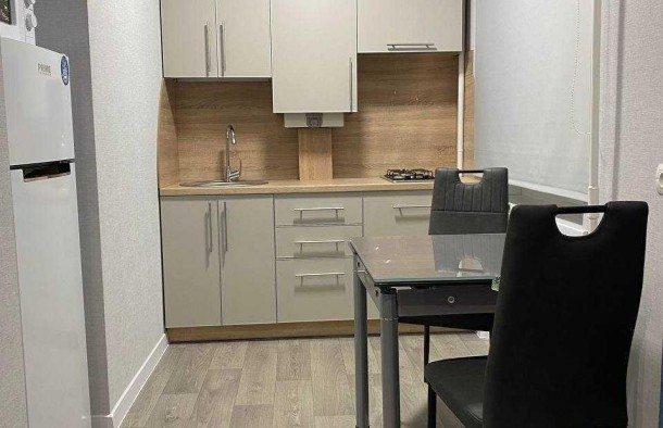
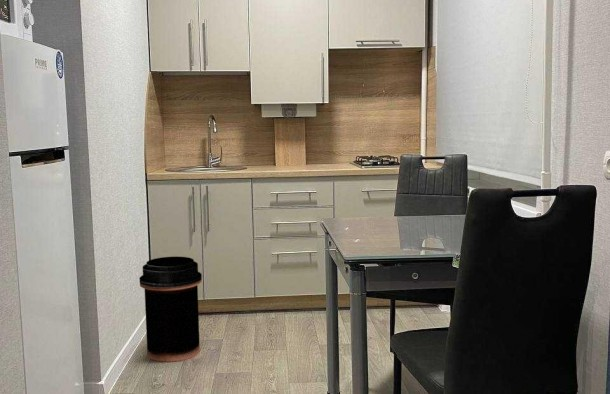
+ trash can [138,256,203,363]
